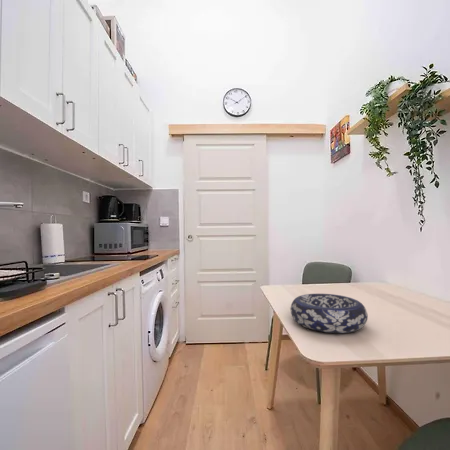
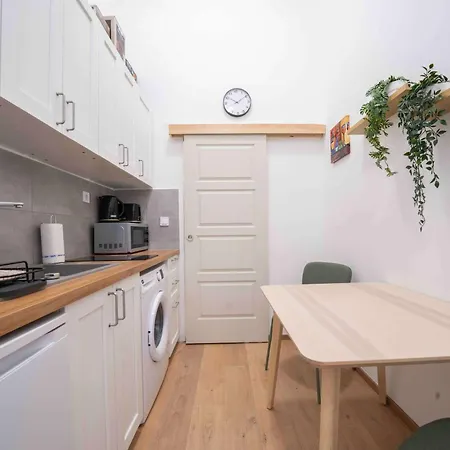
- decorative bowl [289,293,369,334]
